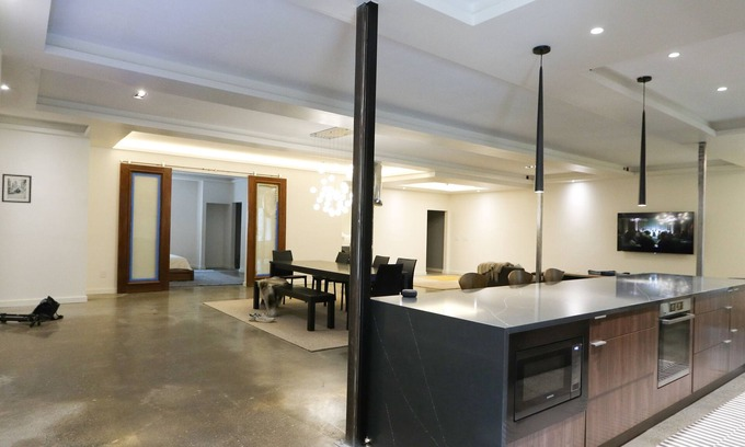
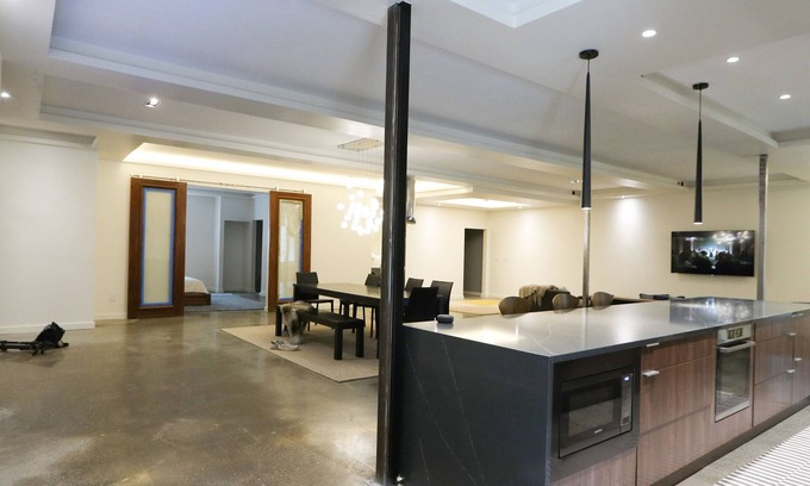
- wall art [1,173,33,204]
